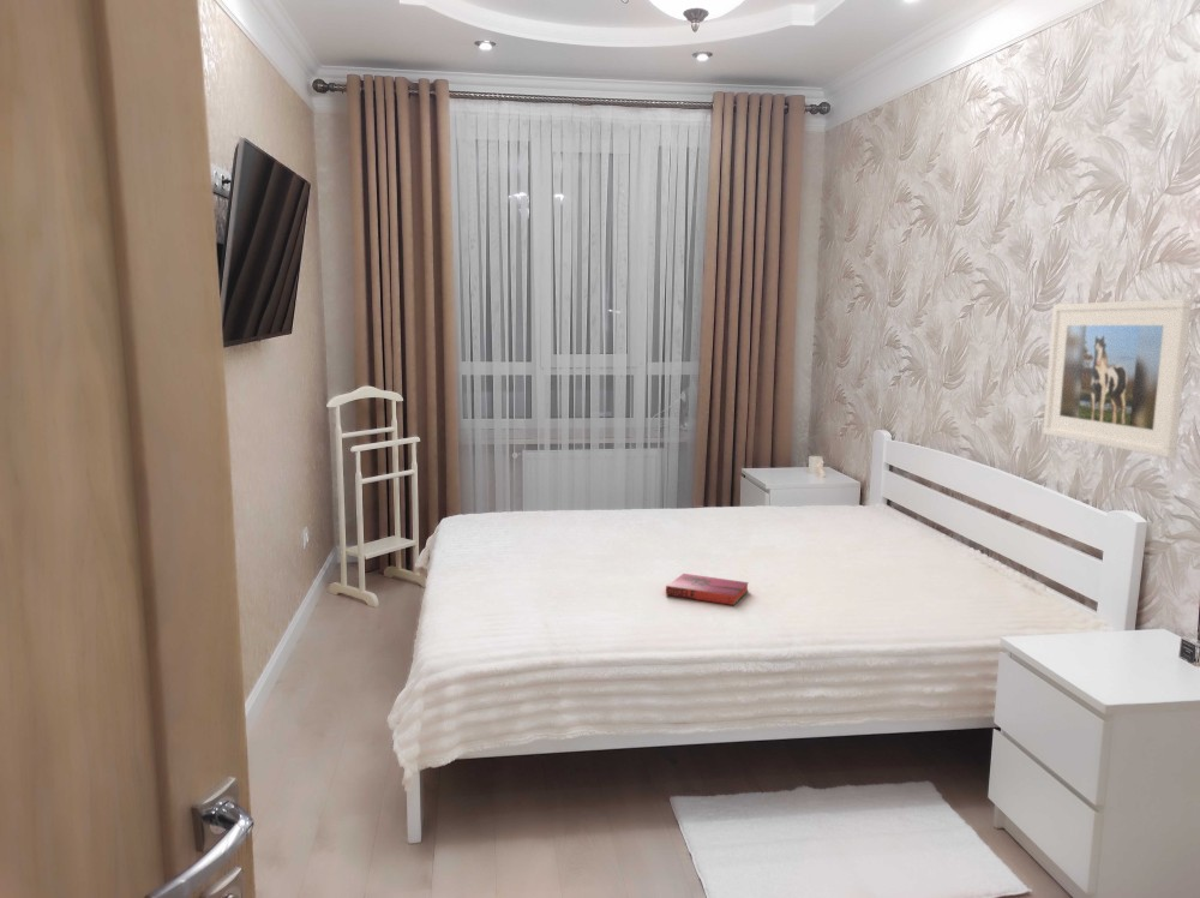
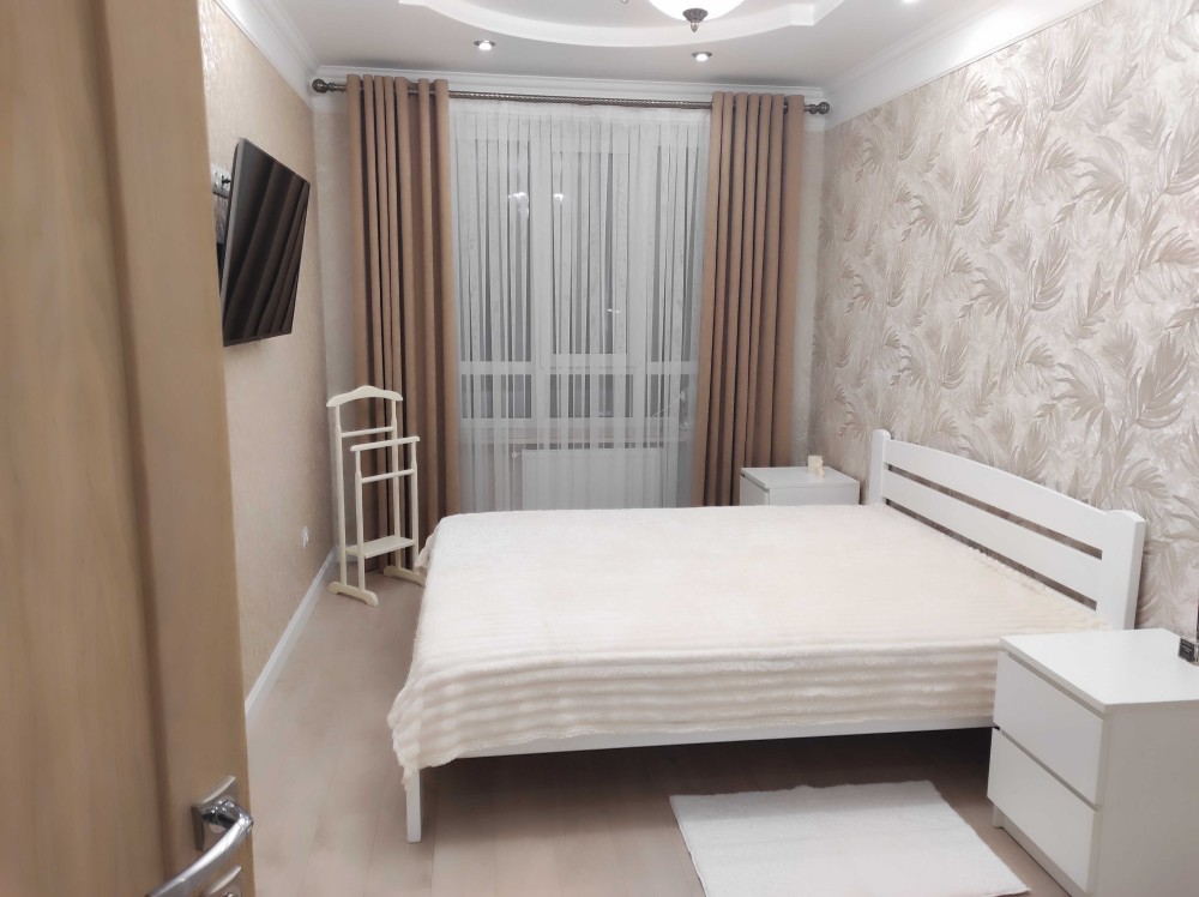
- hardback book [665,573,750,606]
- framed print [1042,298,1193,459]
